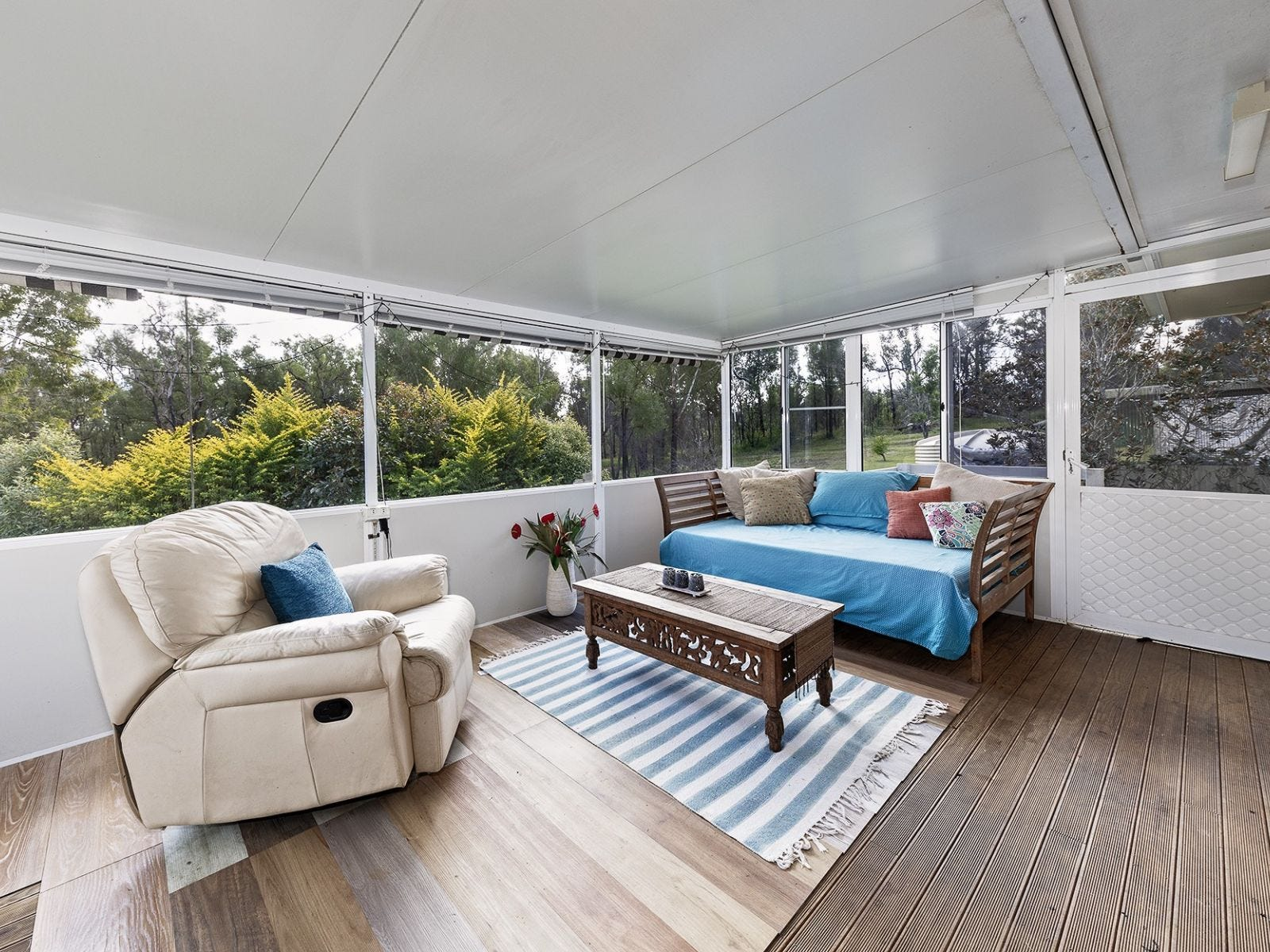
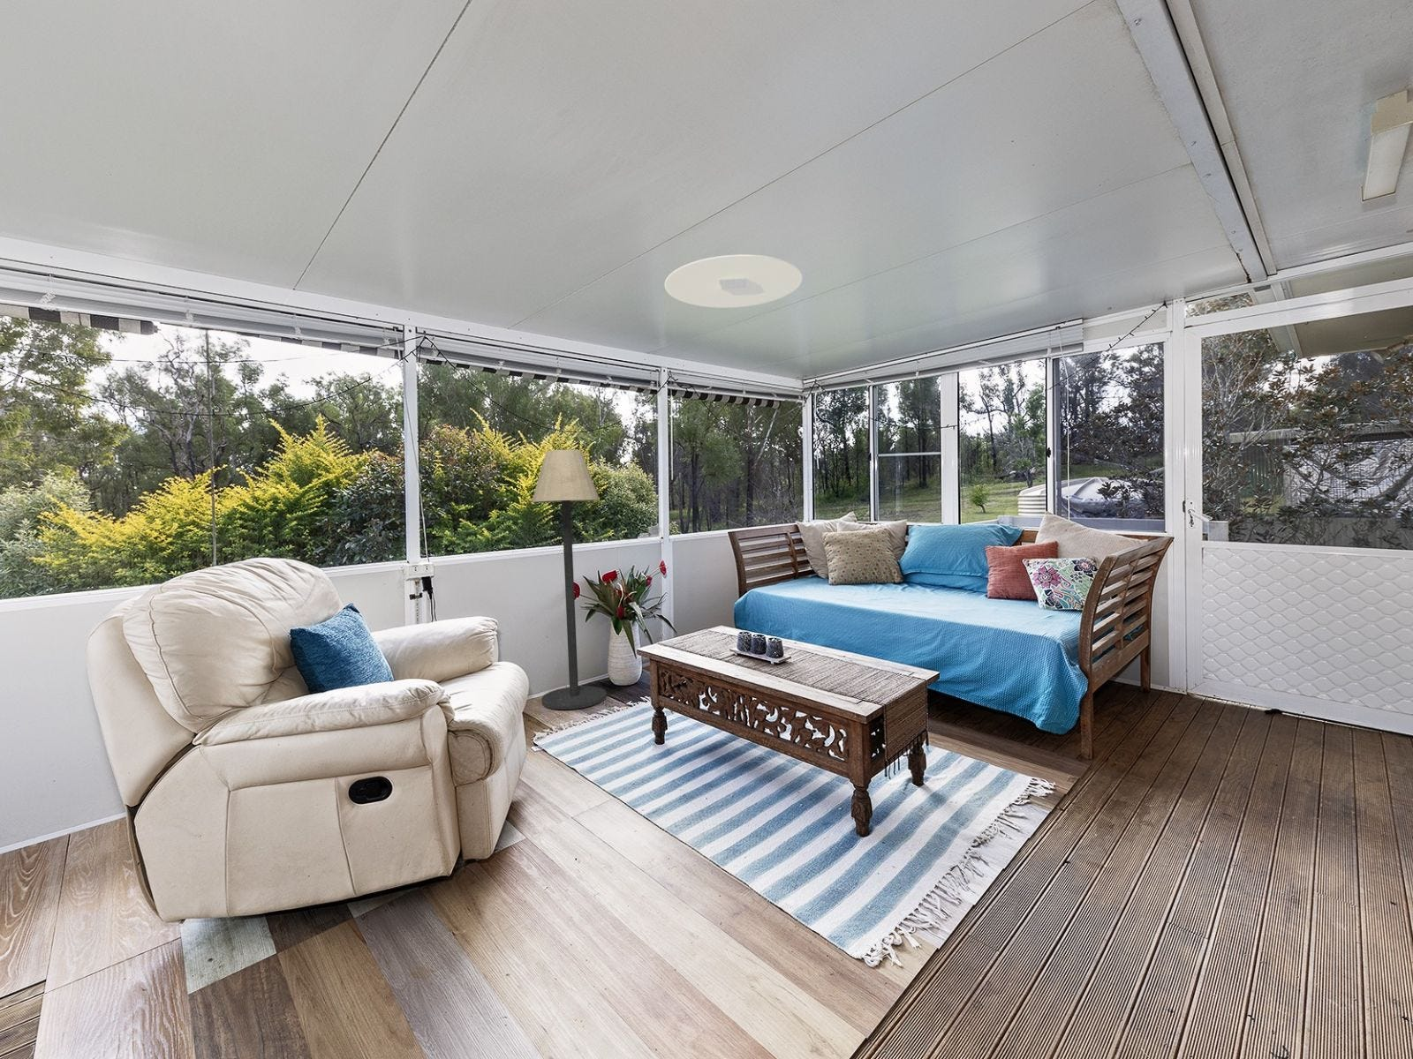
+ ceiling light [664,254,803,309]
+ floor lamp [531,449,607,711]
